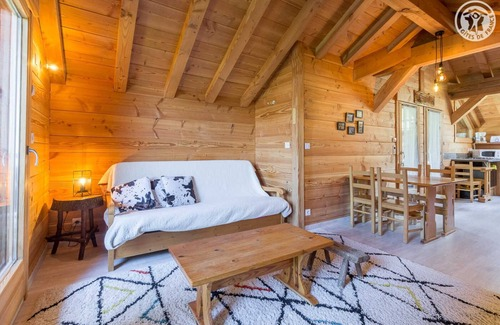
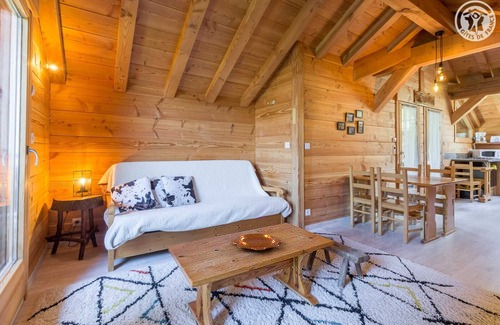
+ decorative bowl [230,232,283,251]
